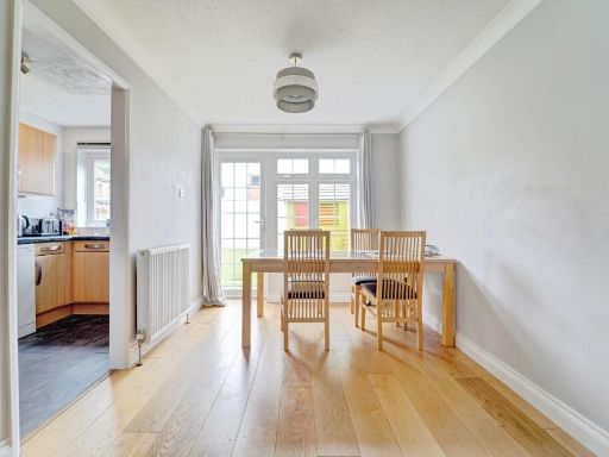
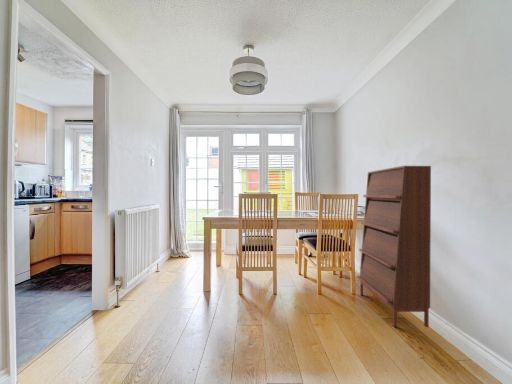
+ shoe cabinet [356,165,432,328]
